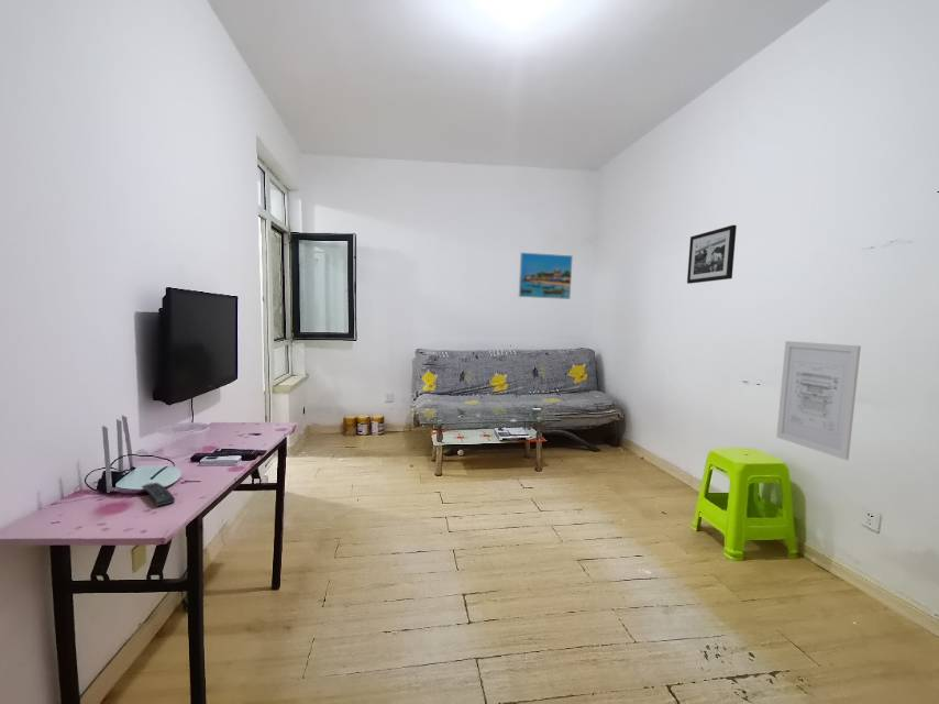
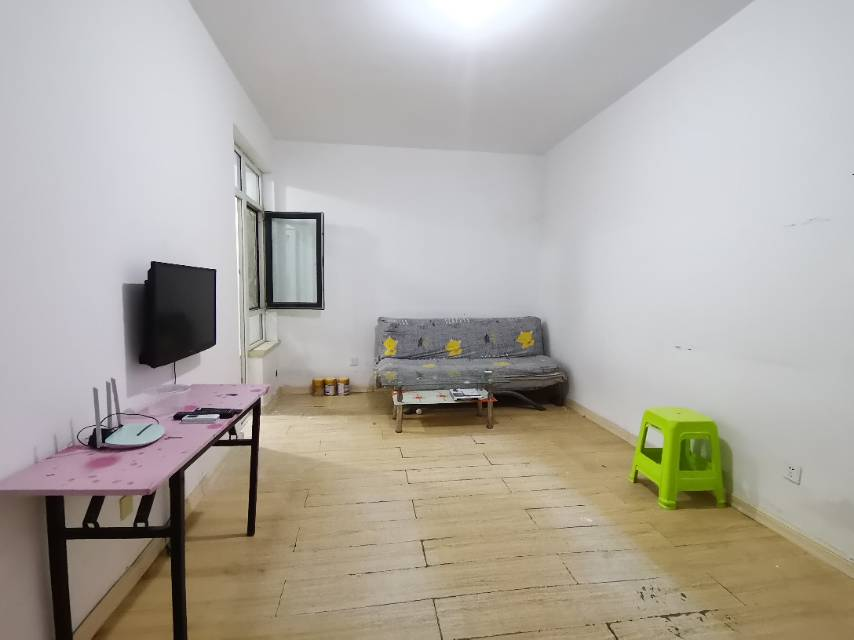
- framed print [518,252,574,300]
- wall art [775,340,862,461]
- picture frame [686,224,738,285]
- remote control [141,482,176,507]
